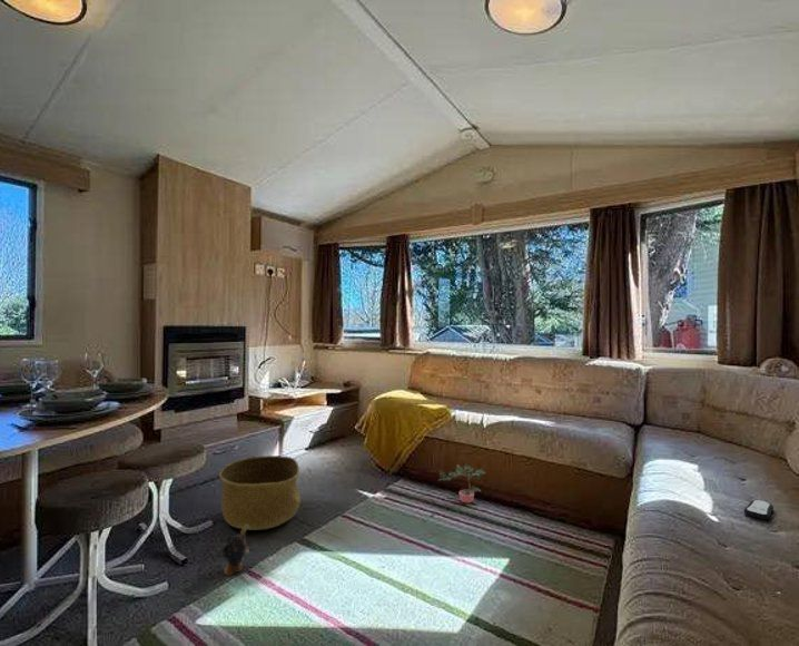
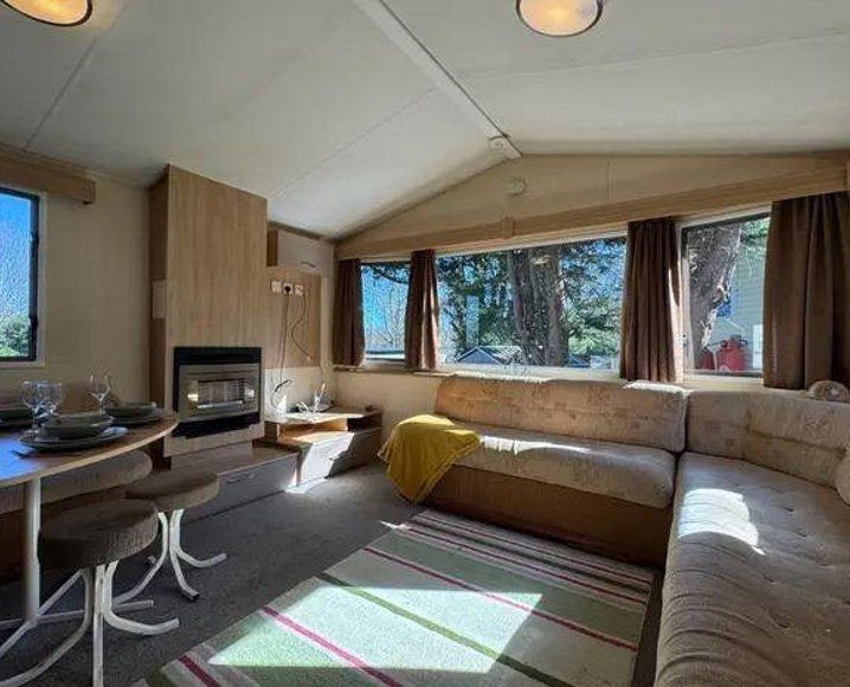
- potted plant [436,463,486,505]
- basket [218,454,302,531]
- plush toy [220,525,250,577]
- remote control [742,499,775,520]
